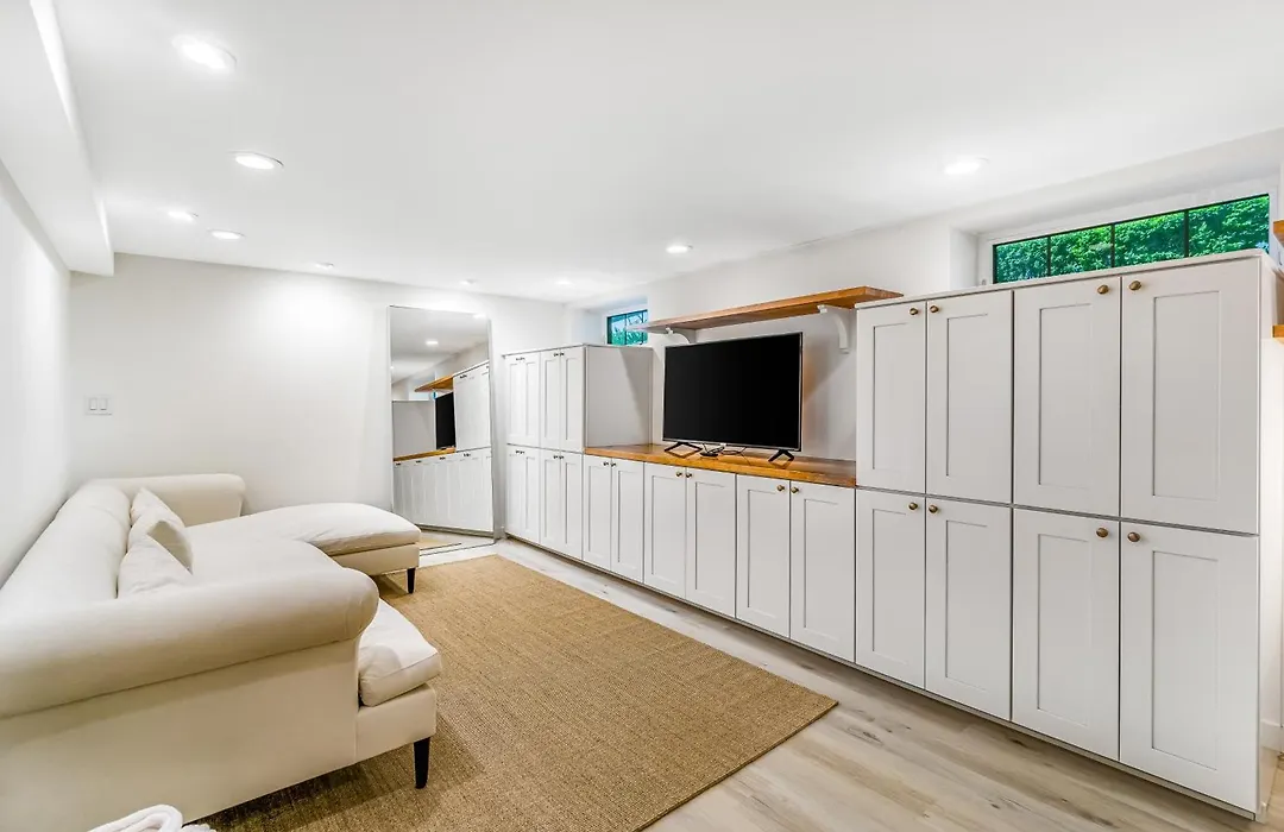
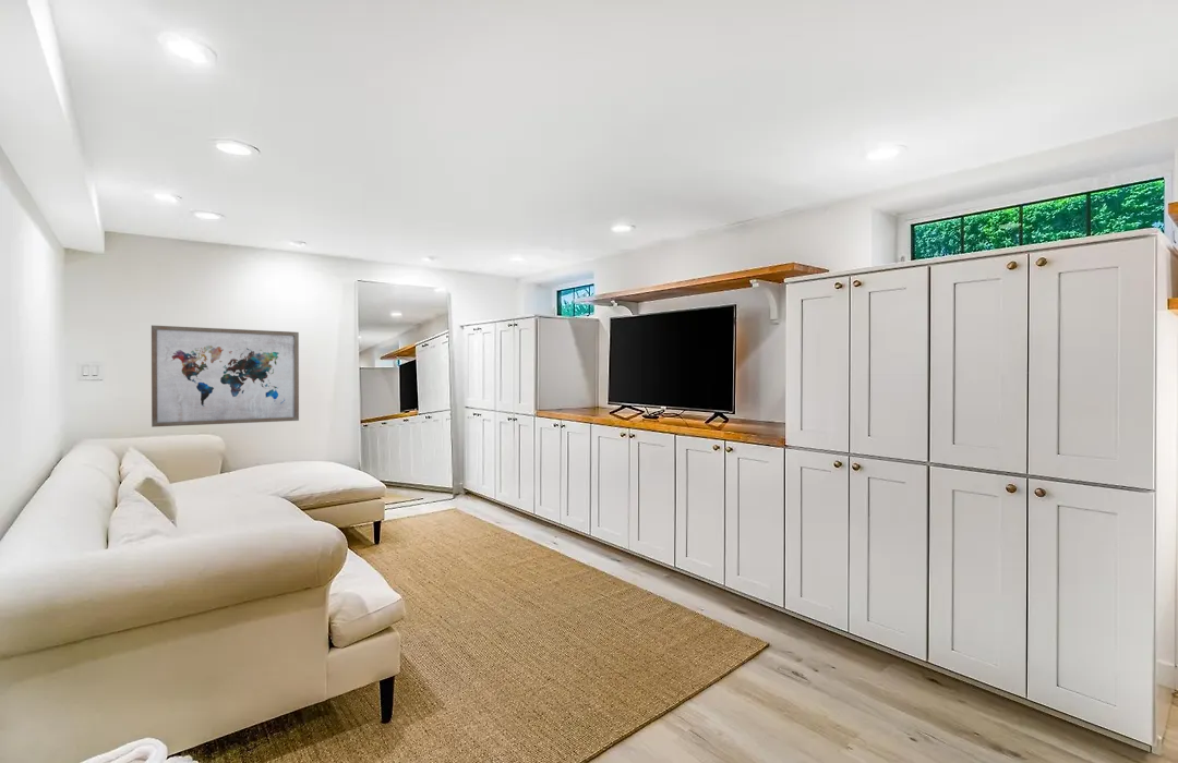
+ wall art [151,324,300,428]
